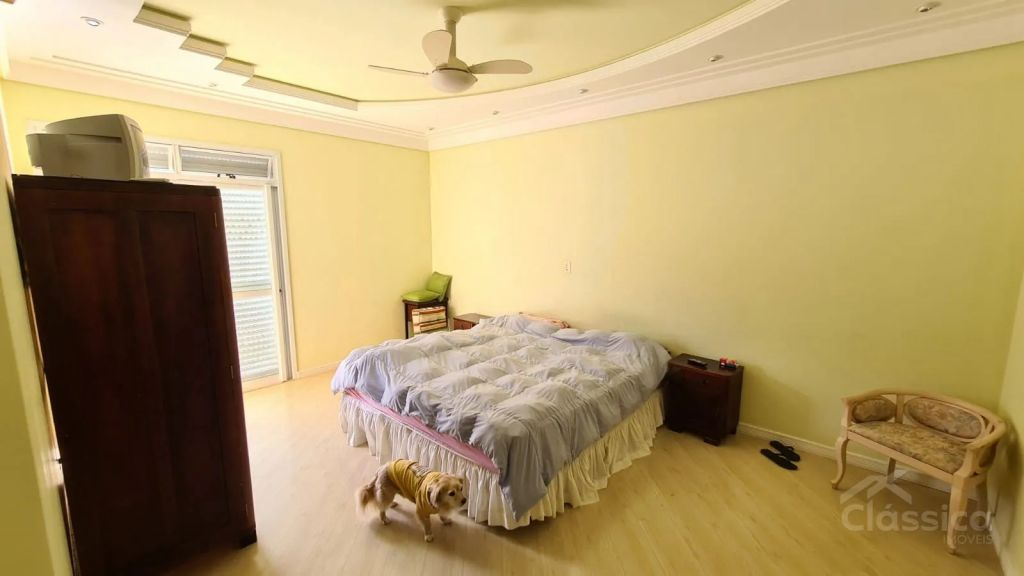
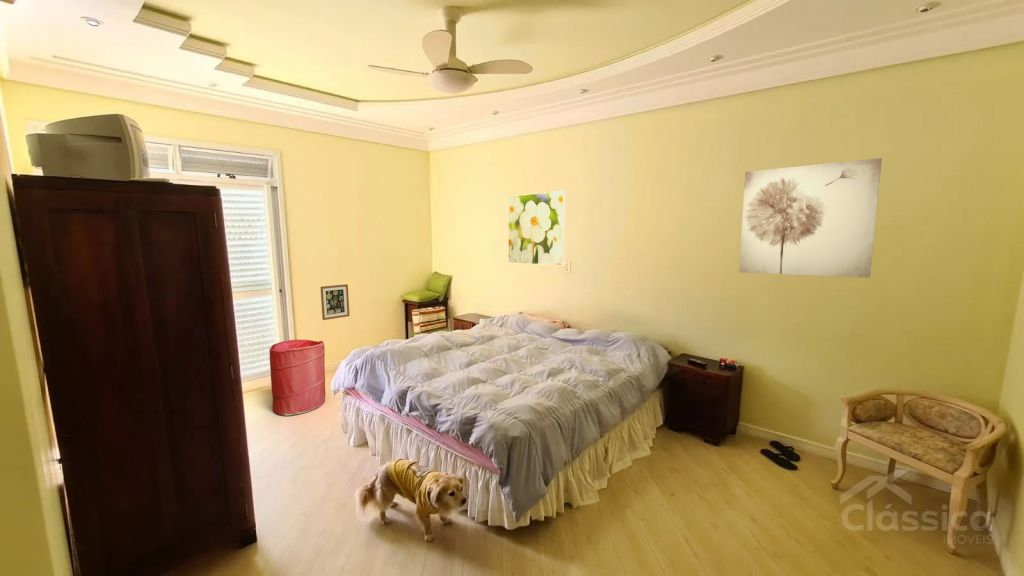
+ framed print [507,190,566,266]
+ wall art [320,283,351,321]
+ wall art [738,157,883,279]
+ laundry hamper [268,339,326,417]
